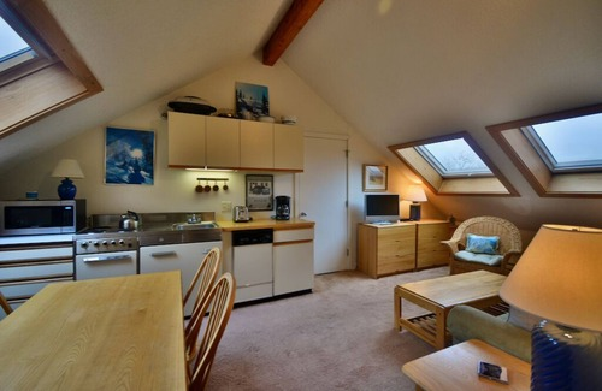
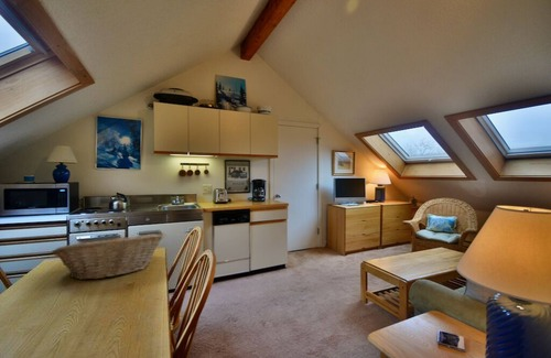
+ fruit basket [51,234,163,281]
